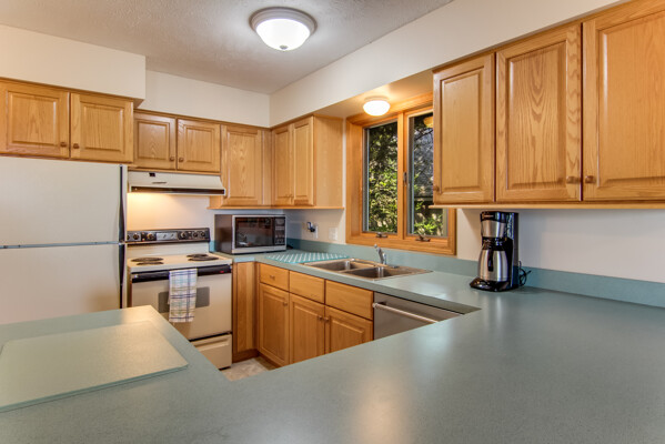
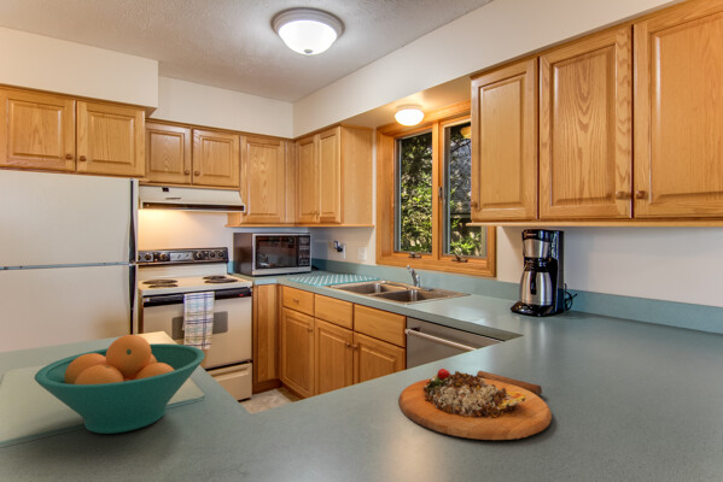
+ fruit bowl [34,334,206,435]
+ cutting board [397,368,553,441]
